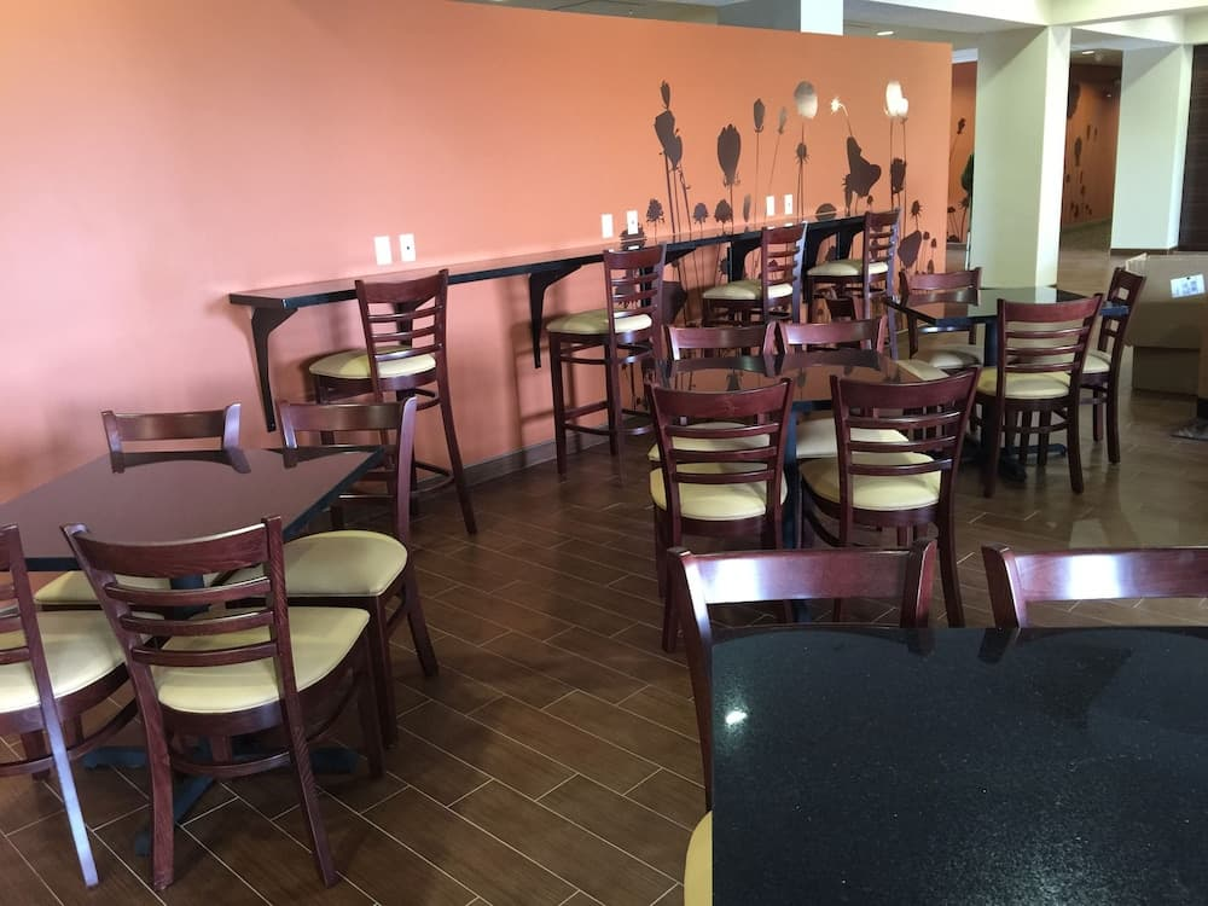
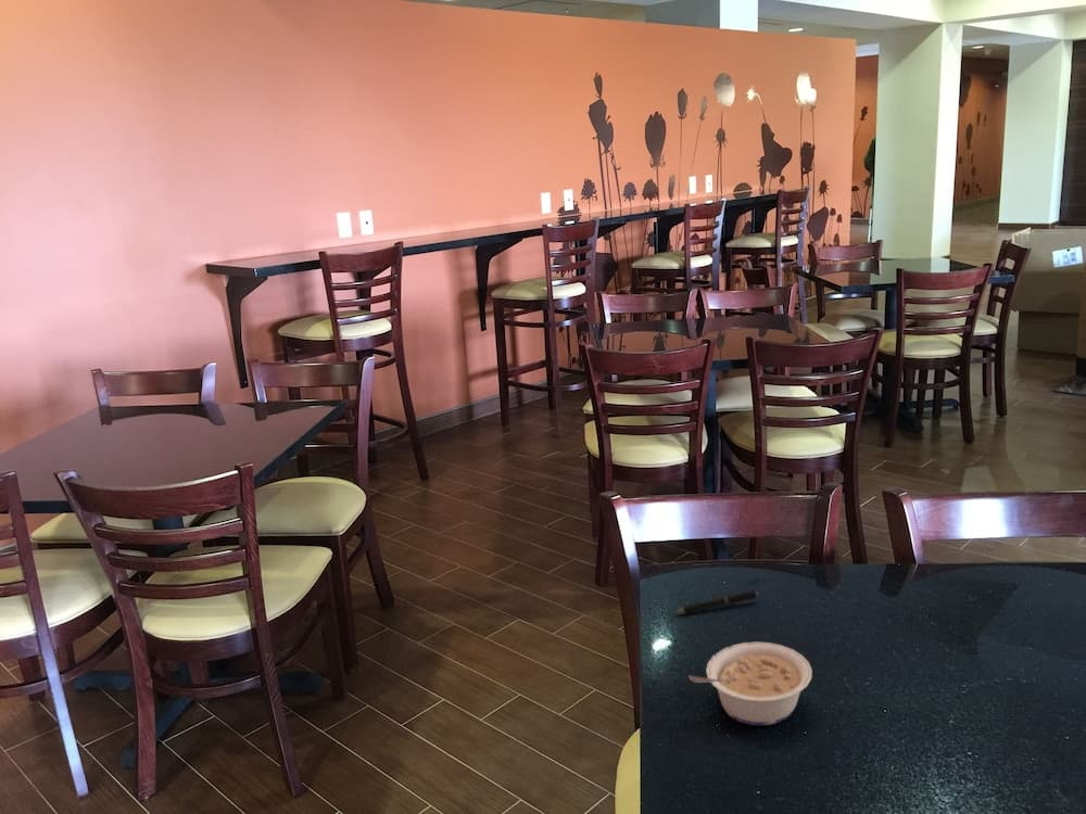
+ legume [687,641,813,726]
+ pen [673,589,760,615]
